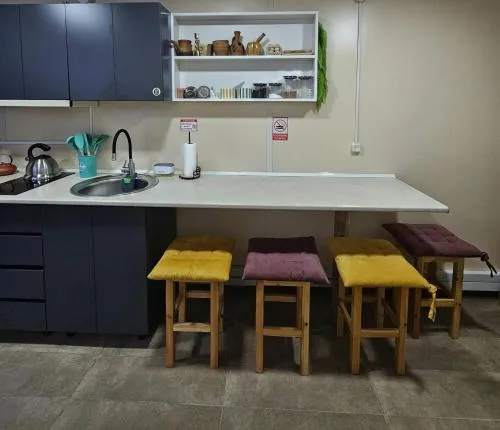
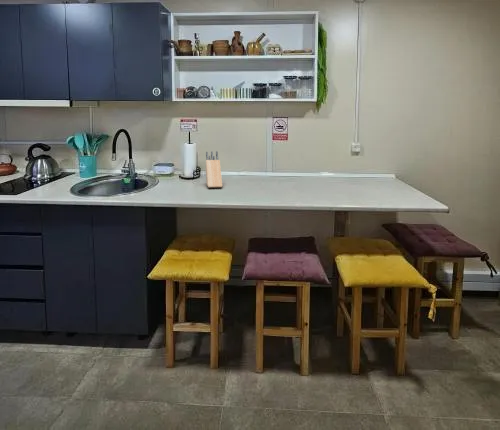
+ knife block [205,150,223,188]
